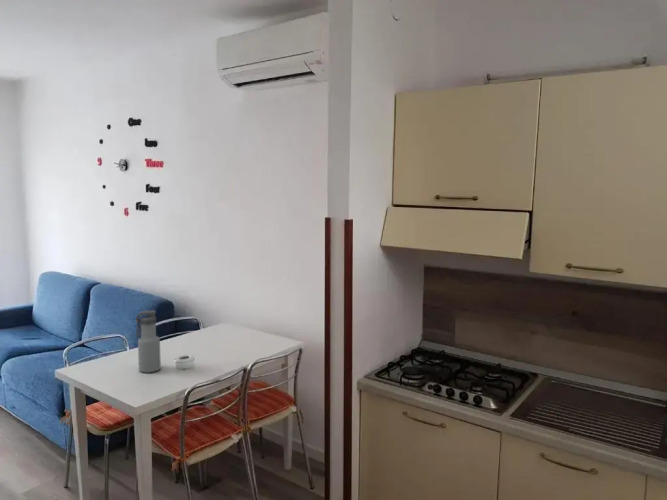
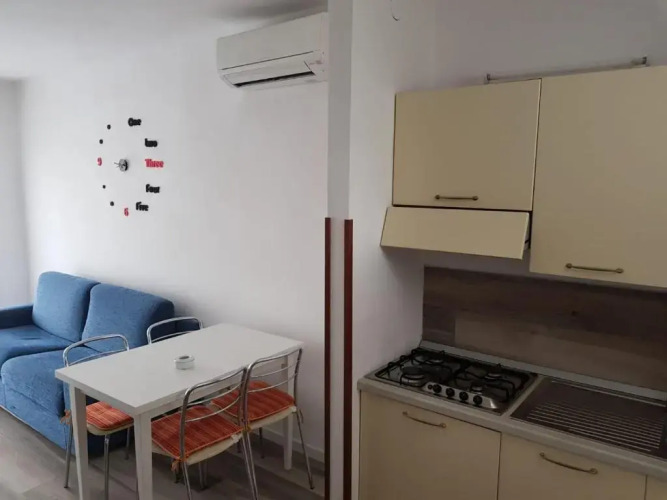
- water bottle [134,310,162,374]
